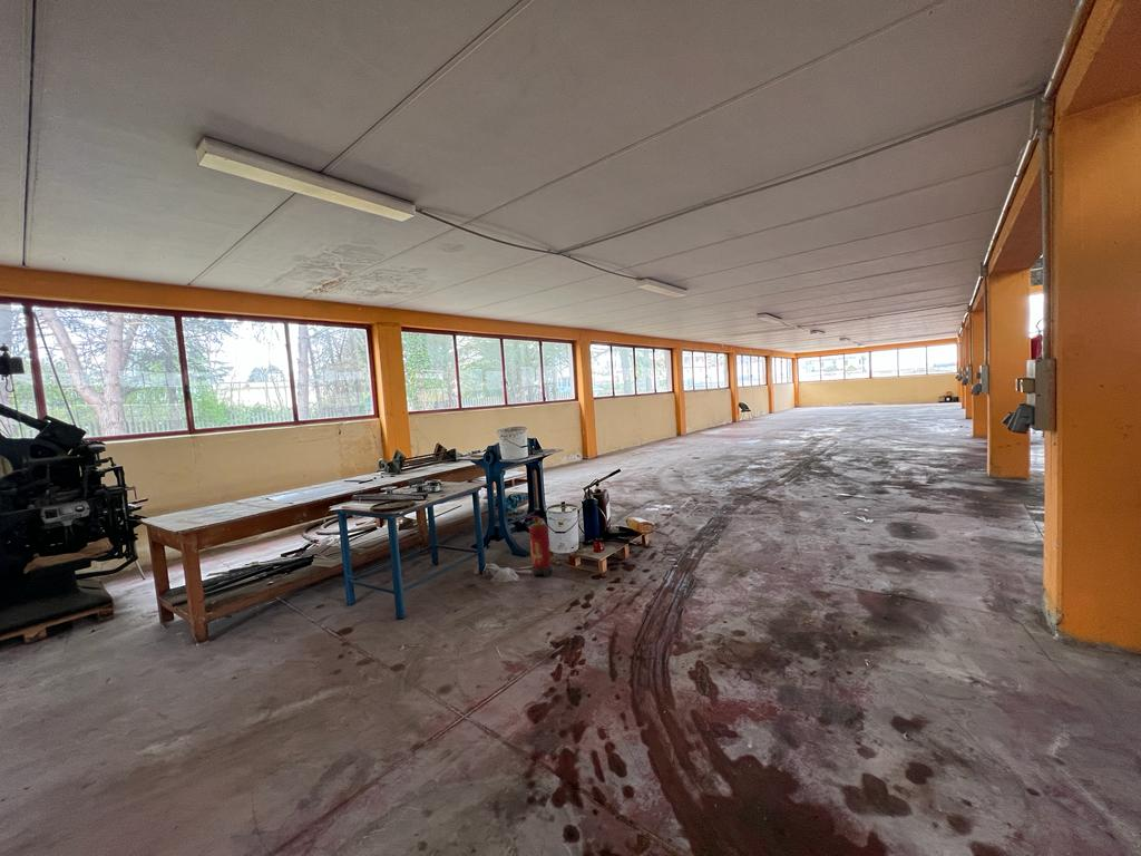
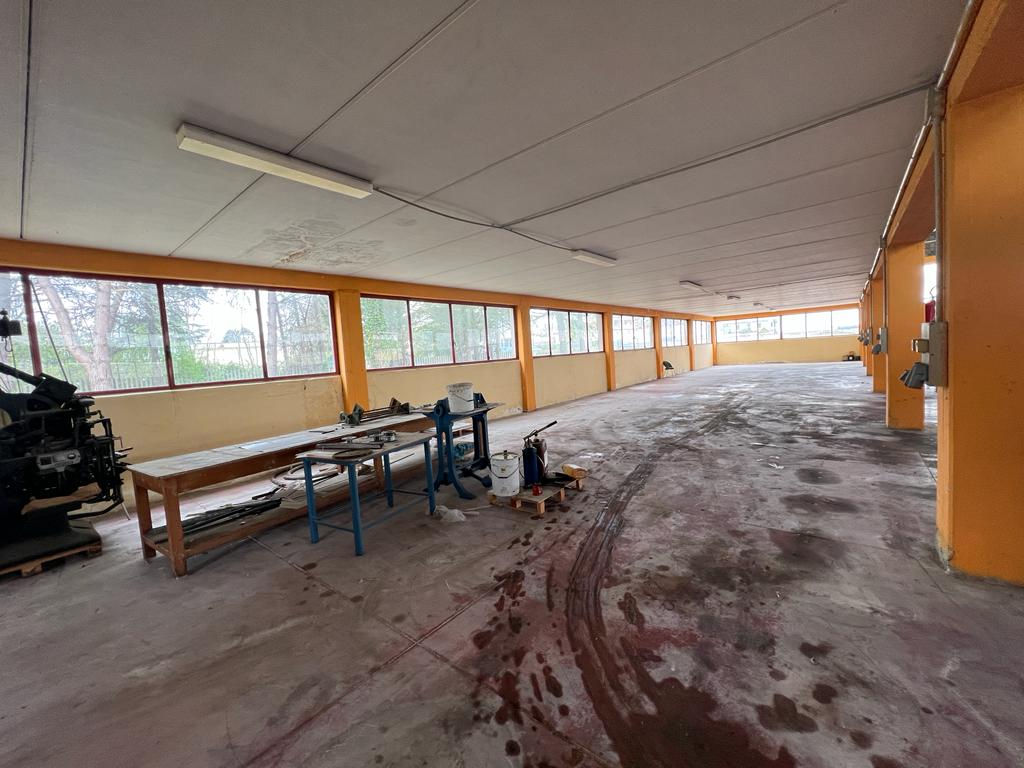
- fire extinguisher [525,515,553,577]
